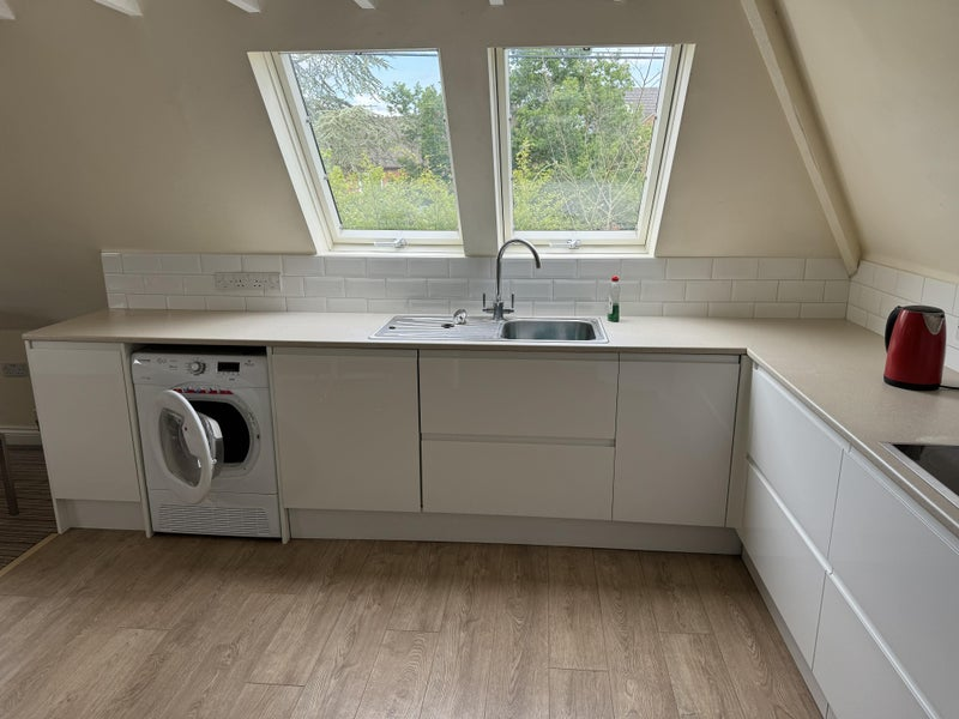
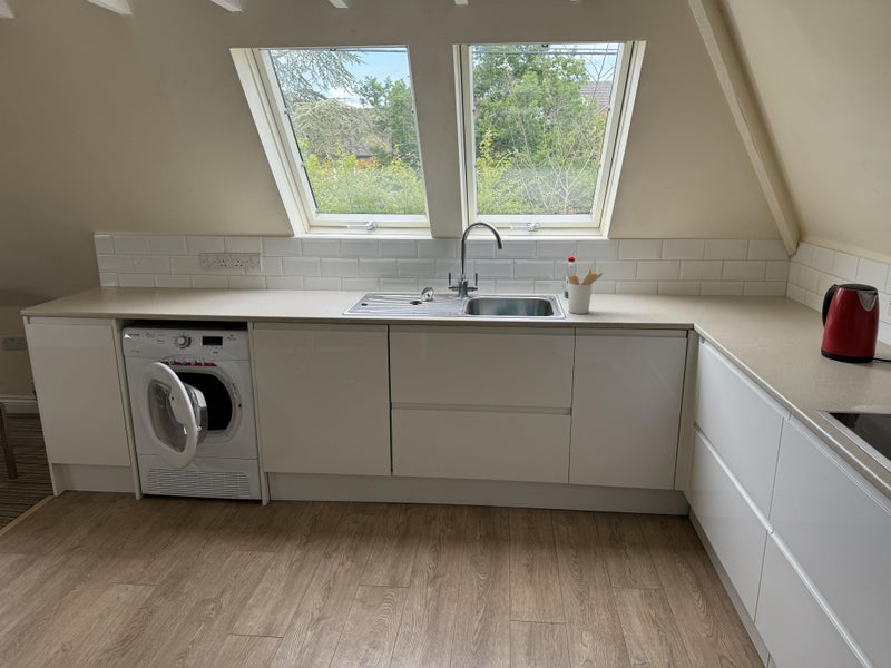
+ utensil holder [567,267,604,315]
